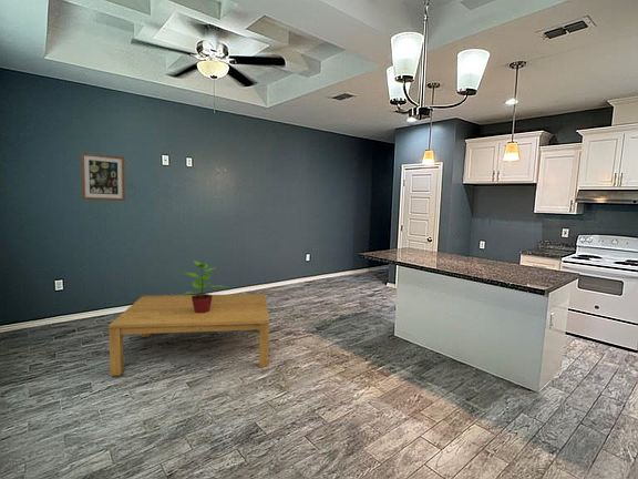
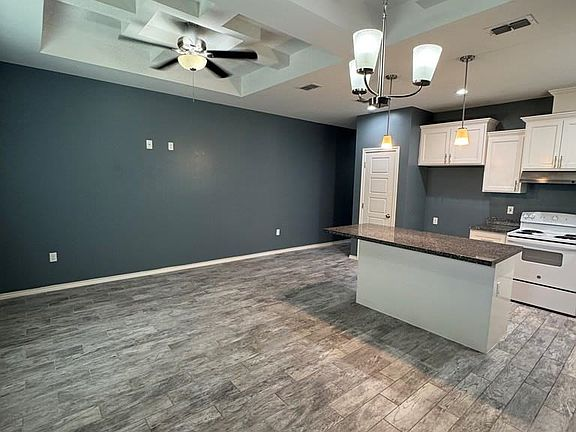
- potted plant [182,258,227,314]
- wall art [80,151,126,202]
- coffee table [107,293,270,377]
